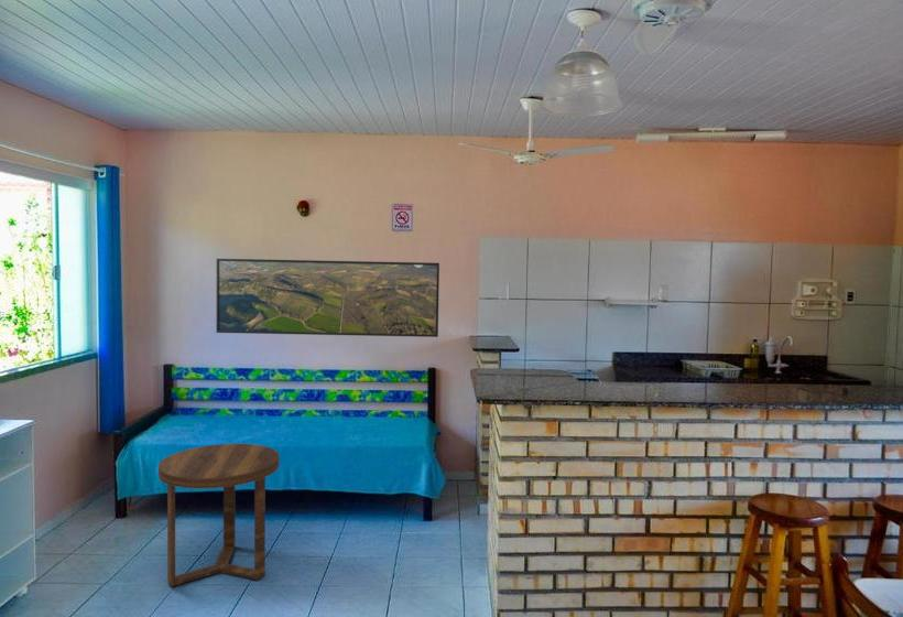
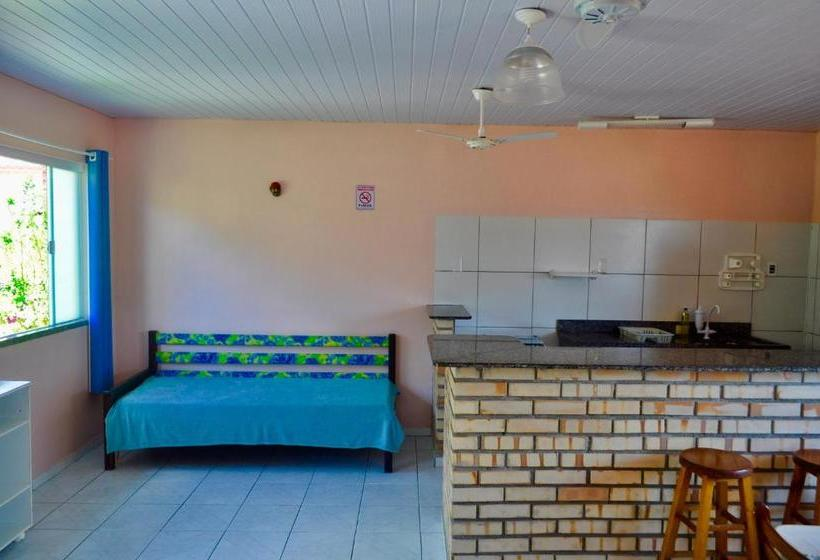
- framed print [216,258,440,338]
- side table [157,443,281,588]
